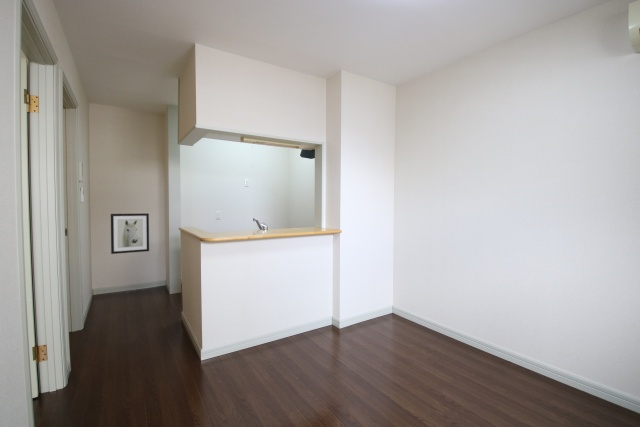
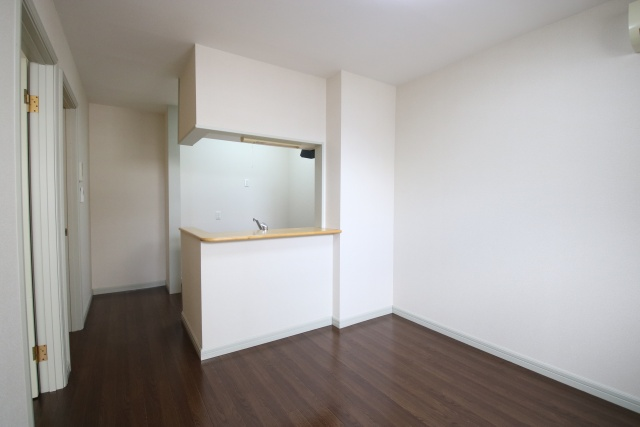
- wall art [110,212,150,255]
